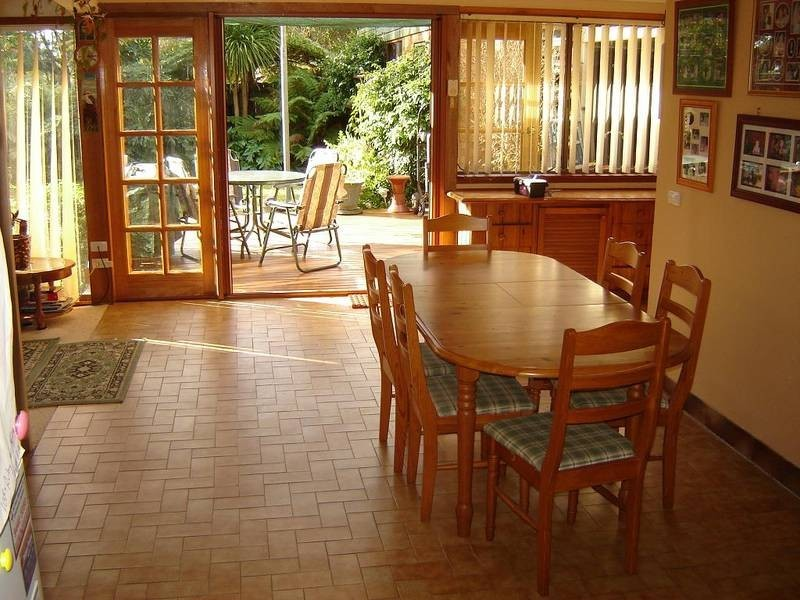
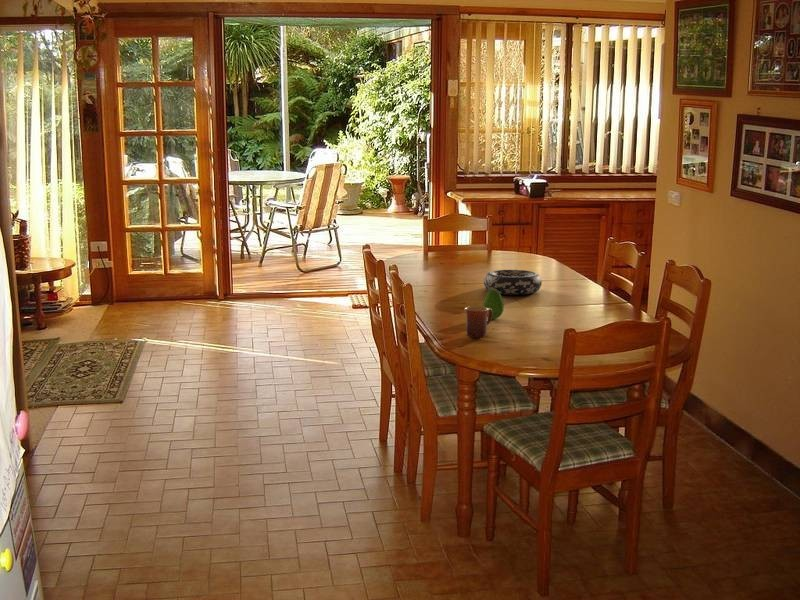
+ decorative bowl [483,269,543,296]
+ mug [464,305,493,339]
+ fruit [482,288,505,320]
